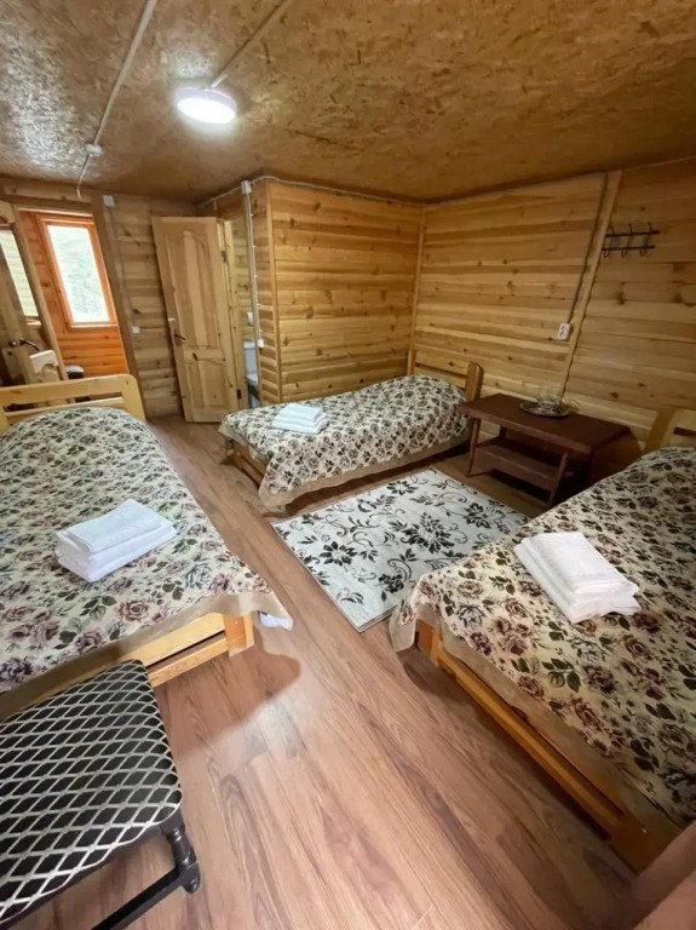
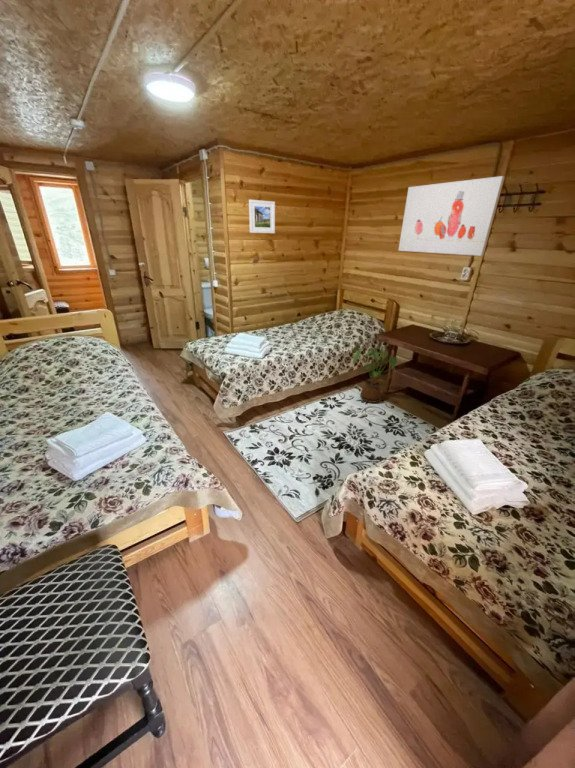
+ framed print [248,199,276,234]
+ wall art [397,175,506,257]
+ house plant [351,341,398,404]
